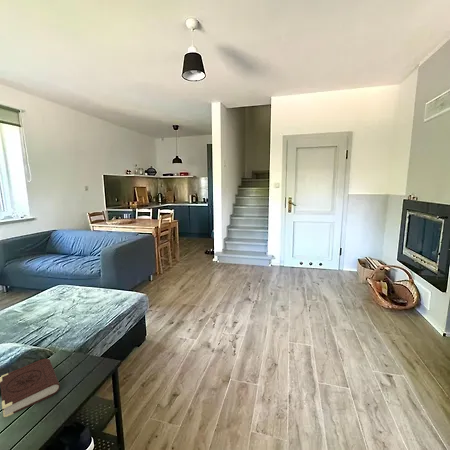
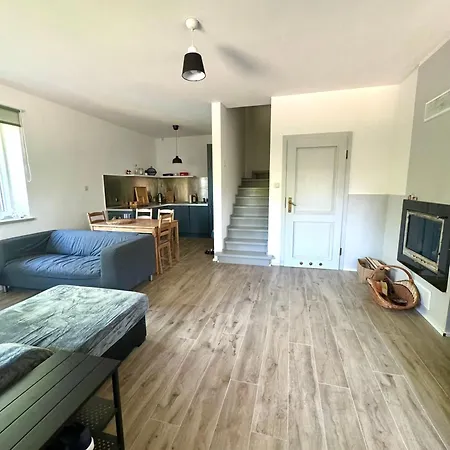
- book [0,358,61,418]
